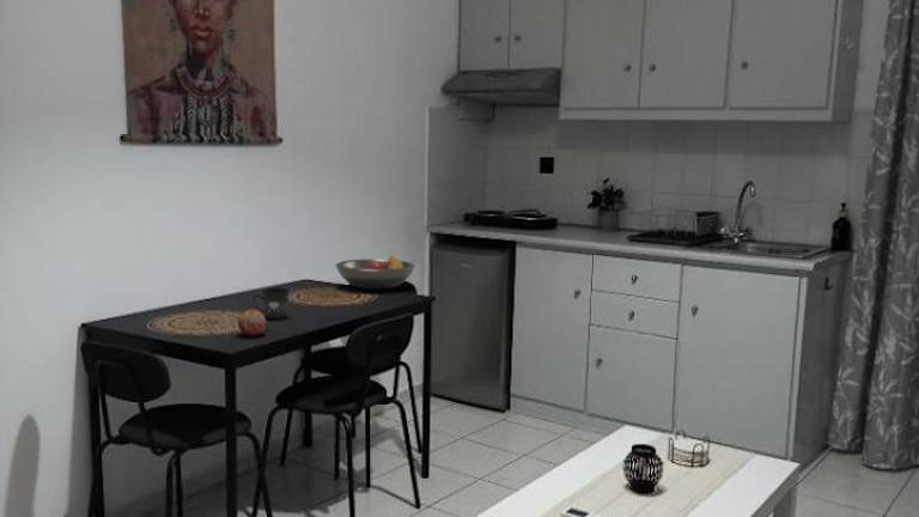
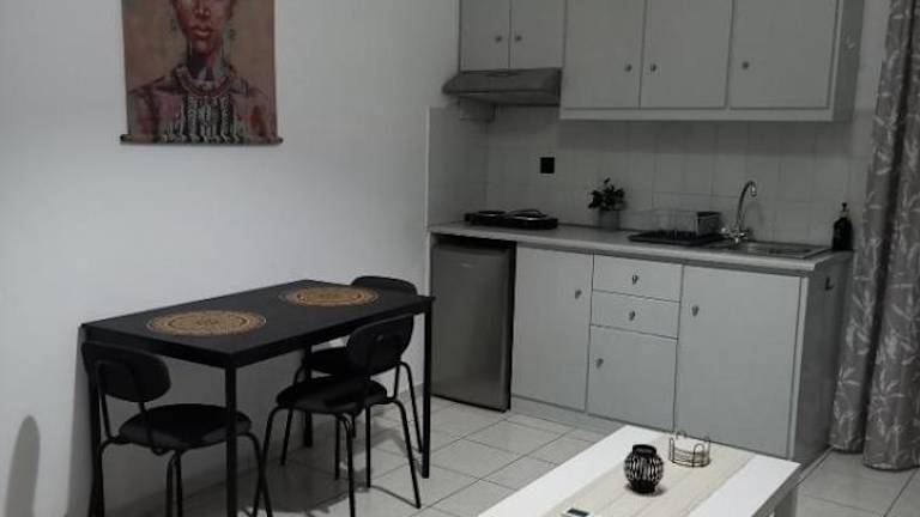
- fruit bowl [334,254,416,291]
- mug [251,287,291,321]
- apple [237,309,267,337]
